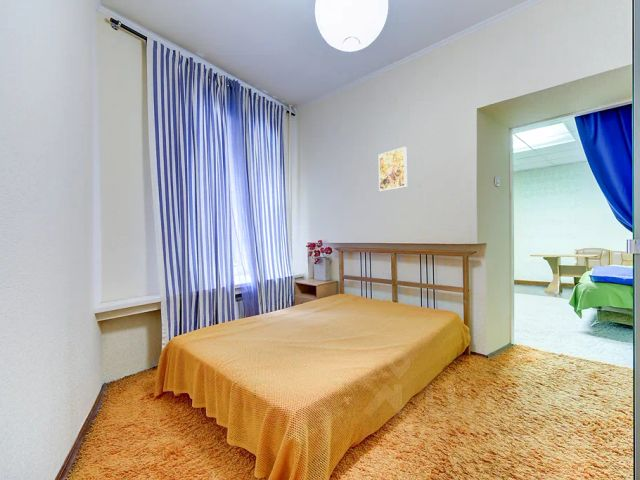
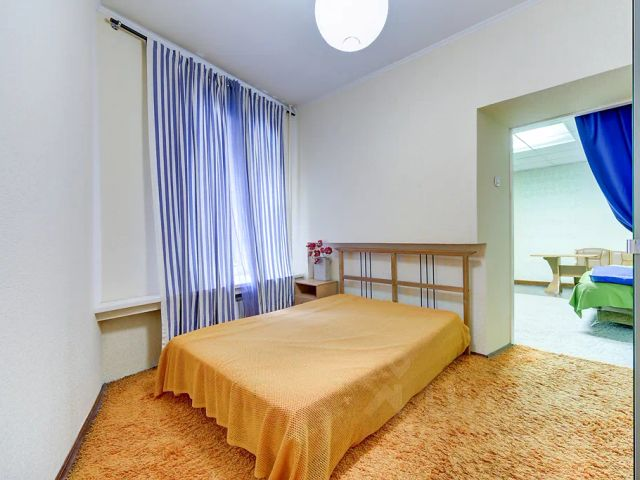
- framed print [378,146,408,192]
